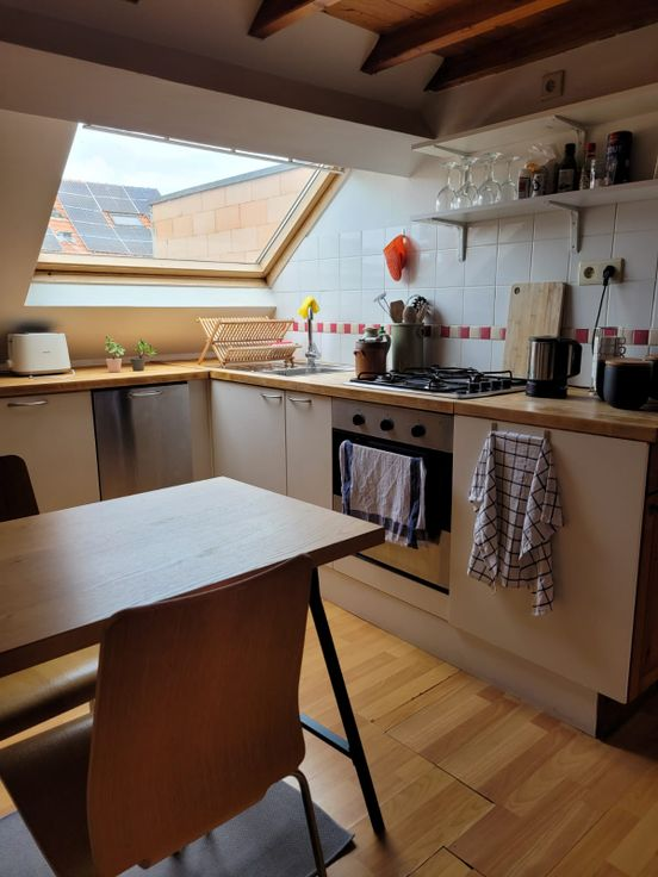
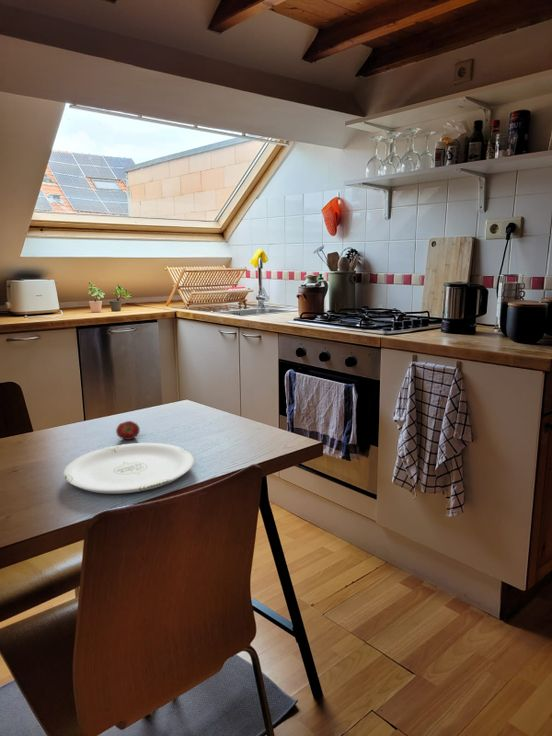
+ fruit [115,420,141,441]
+ plate [63,442,195,494]
